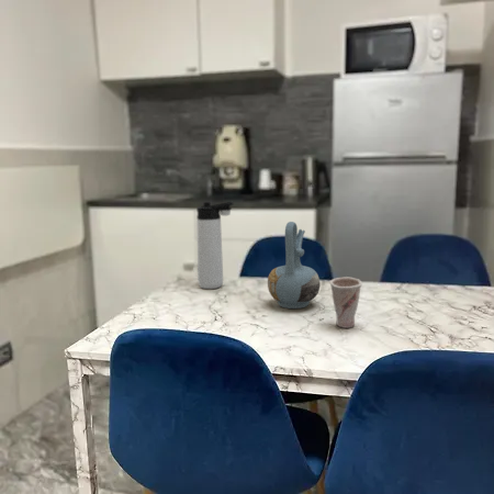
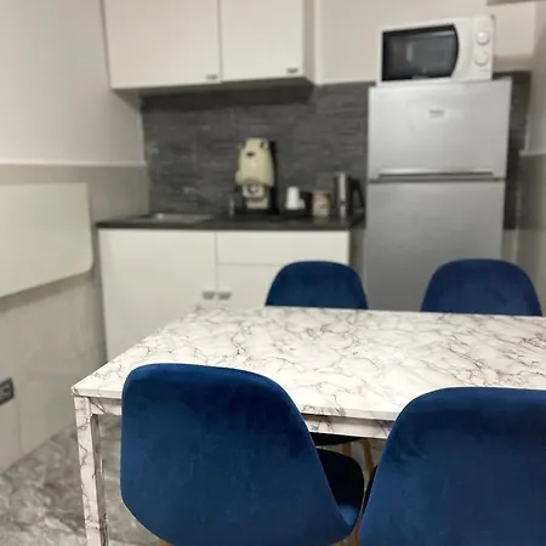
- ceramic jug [267,221,322,310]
- cup [329,276,363,329]
- thermos bottle [195,201,235,290]
